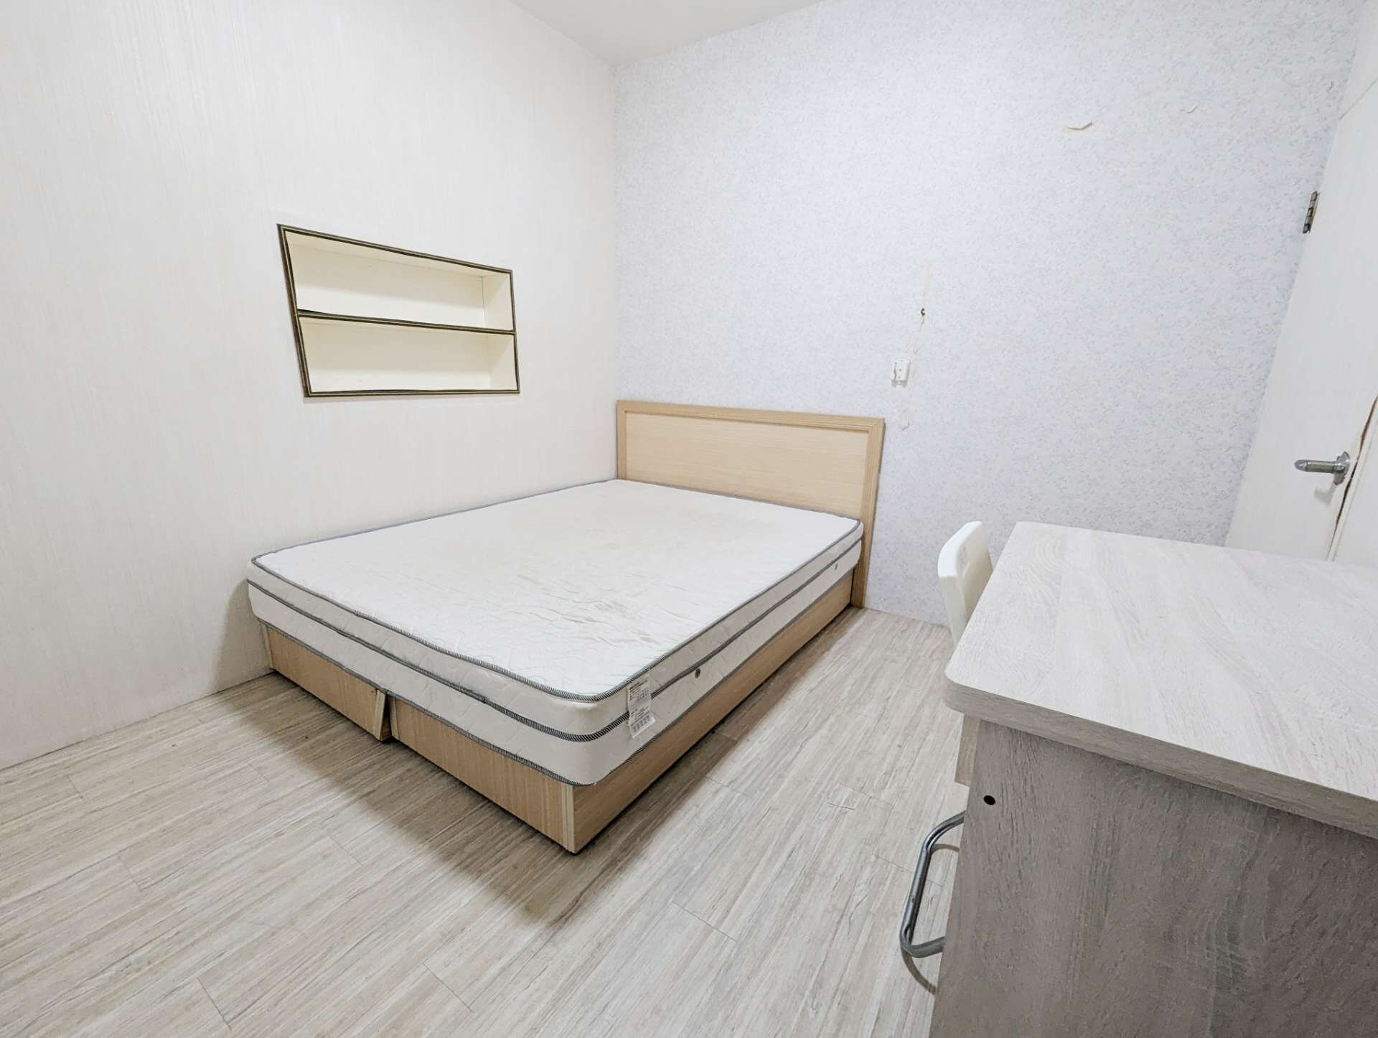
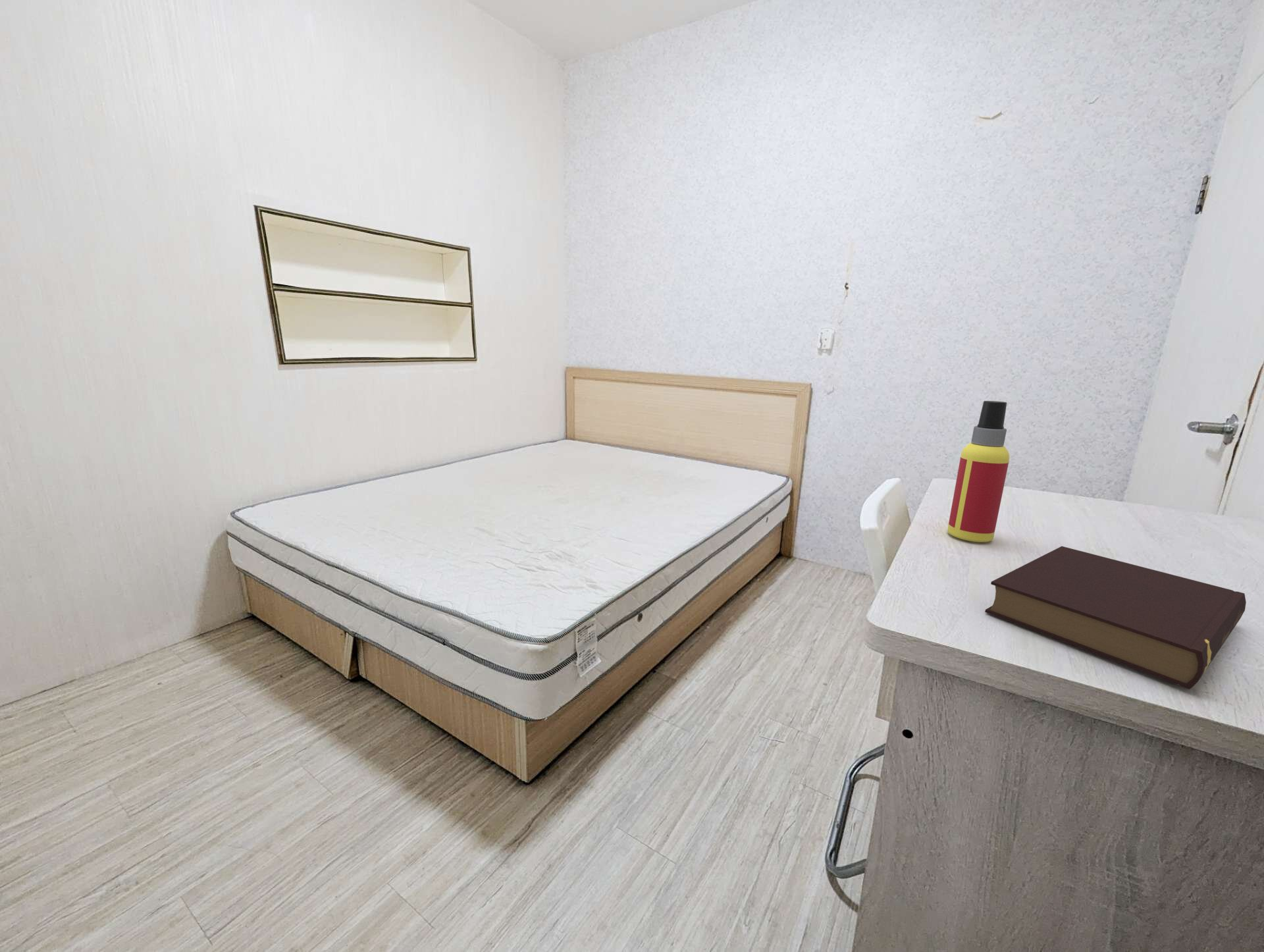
+ spray bottle [947,400,1010,543]
+ book [984,546,1247,690]
